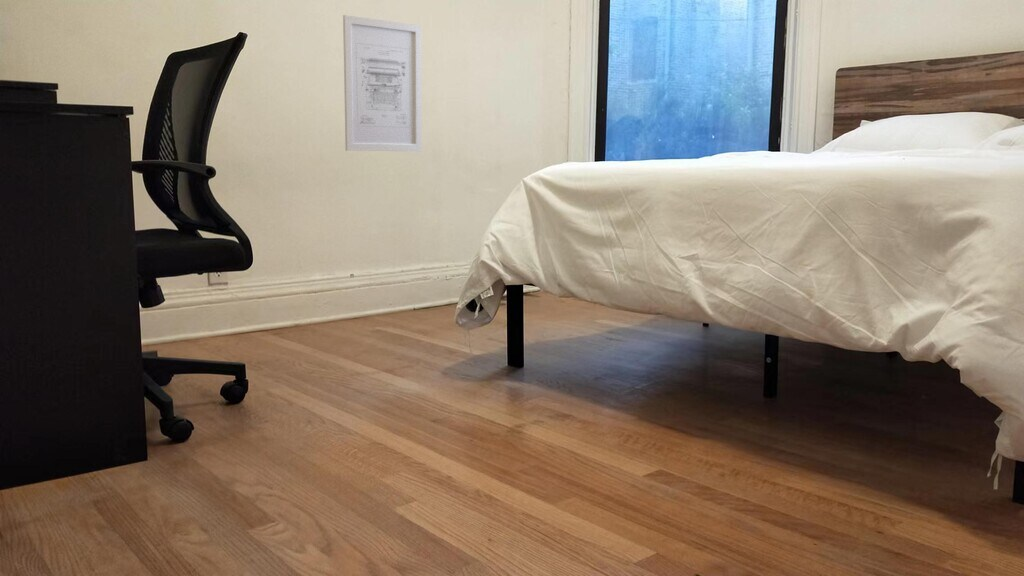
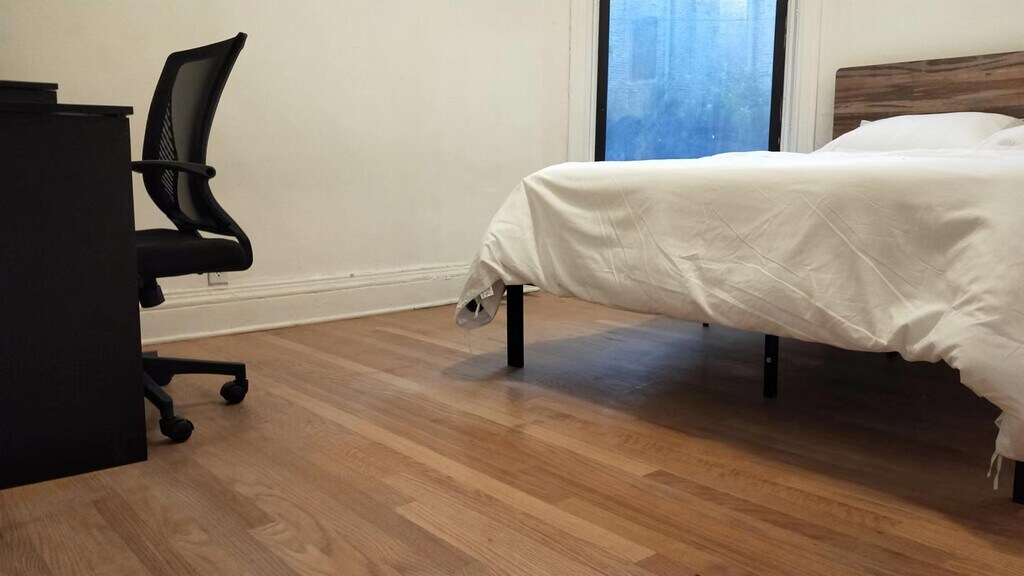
- wall art [342,14,423,152]
